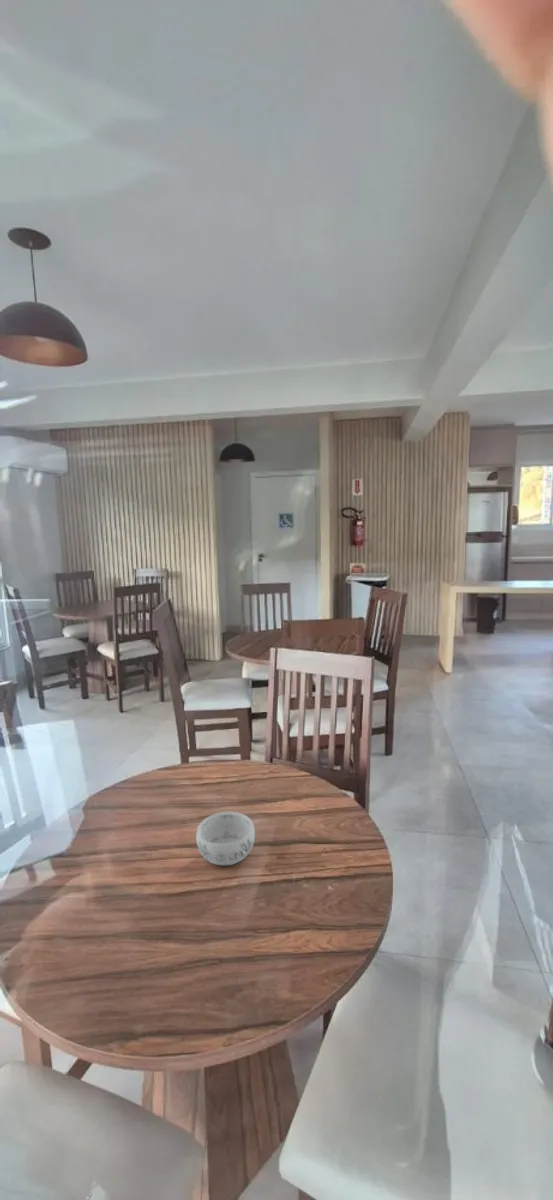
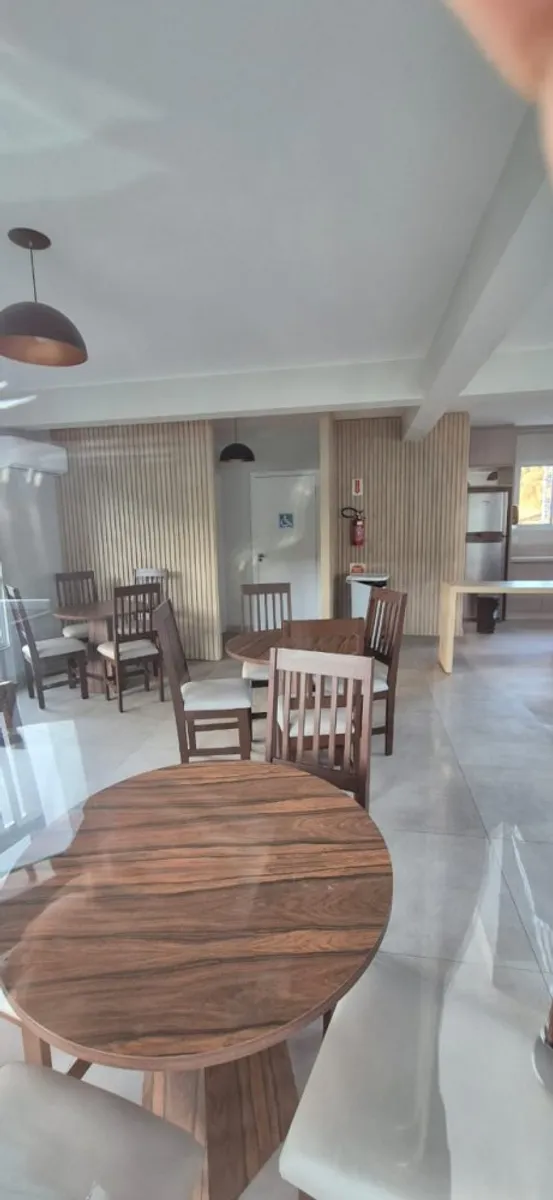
- decorative bowl [195,811,256,866]
